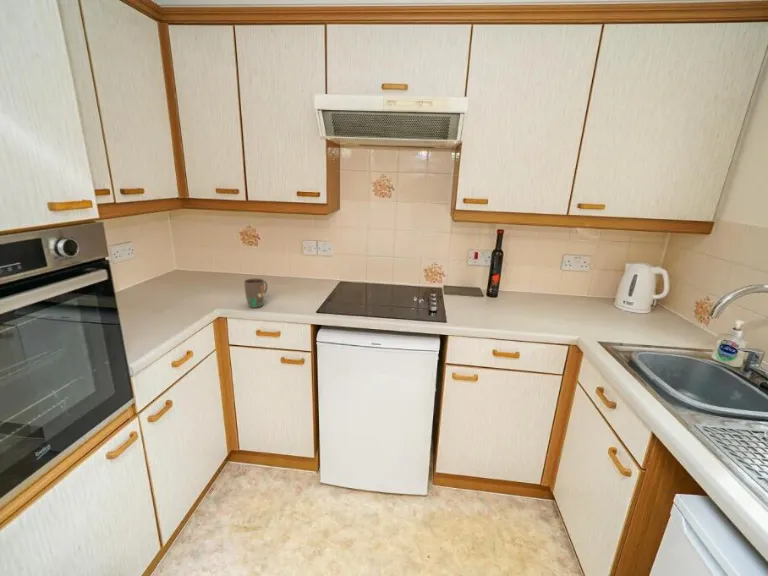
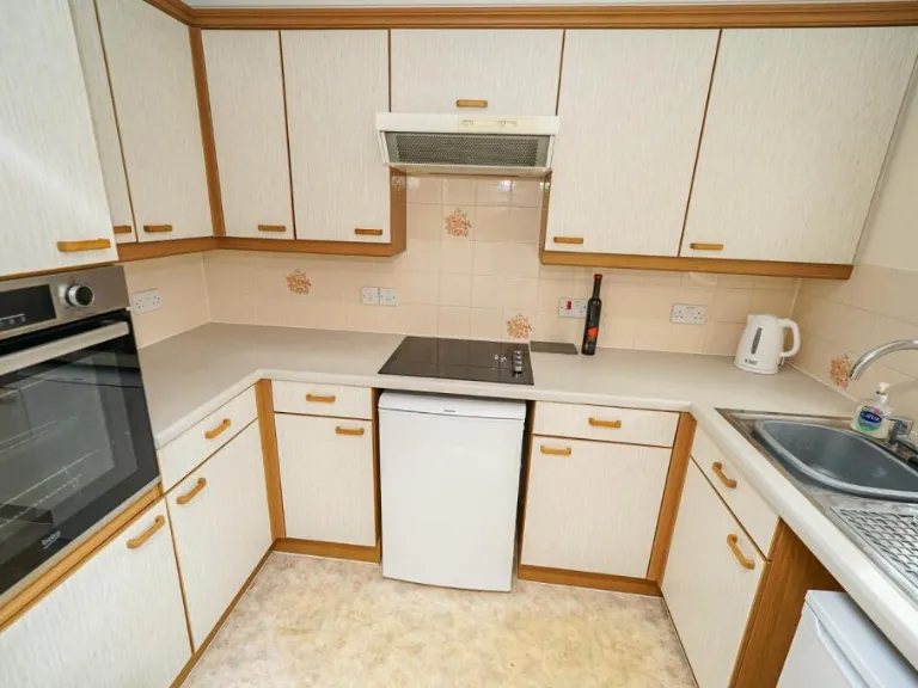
- mug [243,278,268,309]
